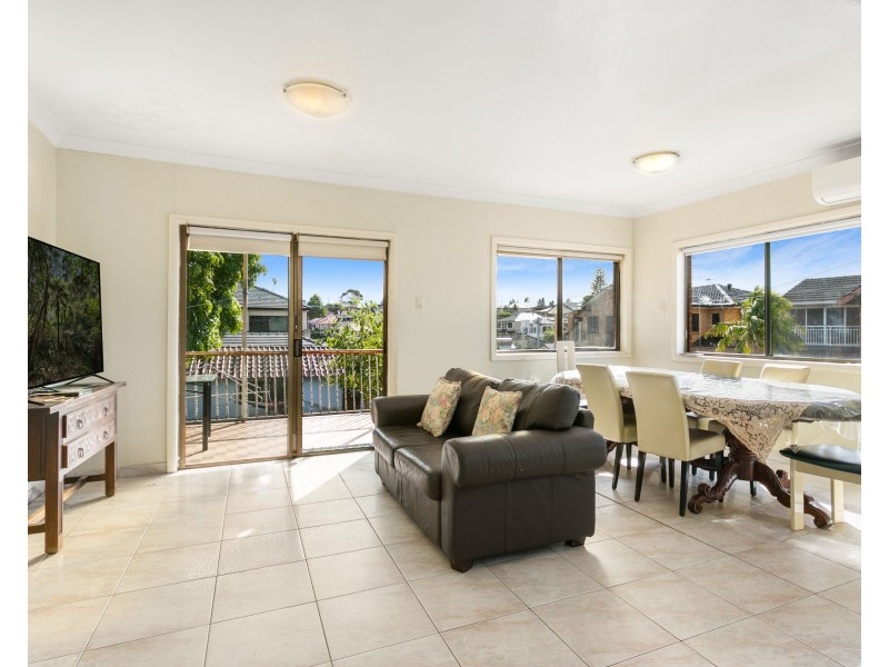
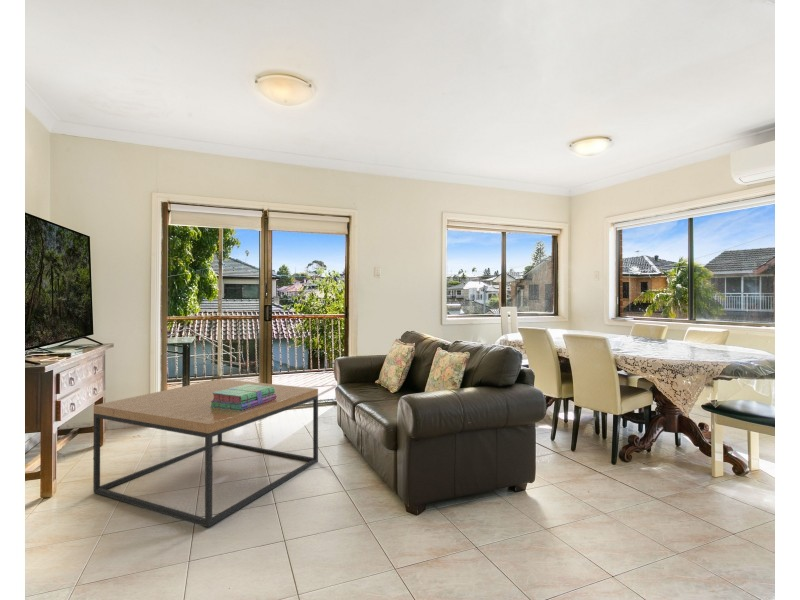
+ coffee table [92,378,319,528]
+ stack of books [210,384,277,411]
